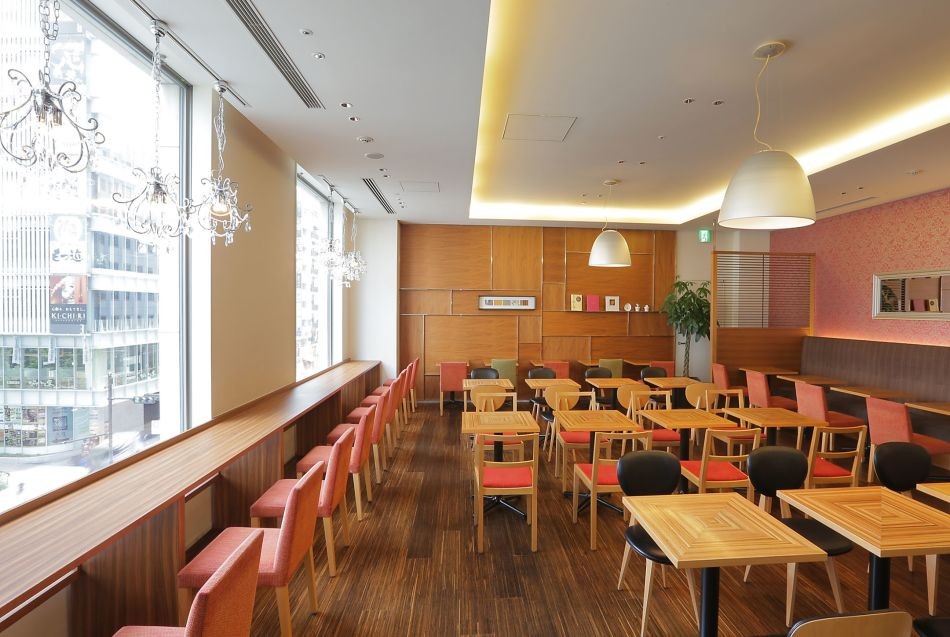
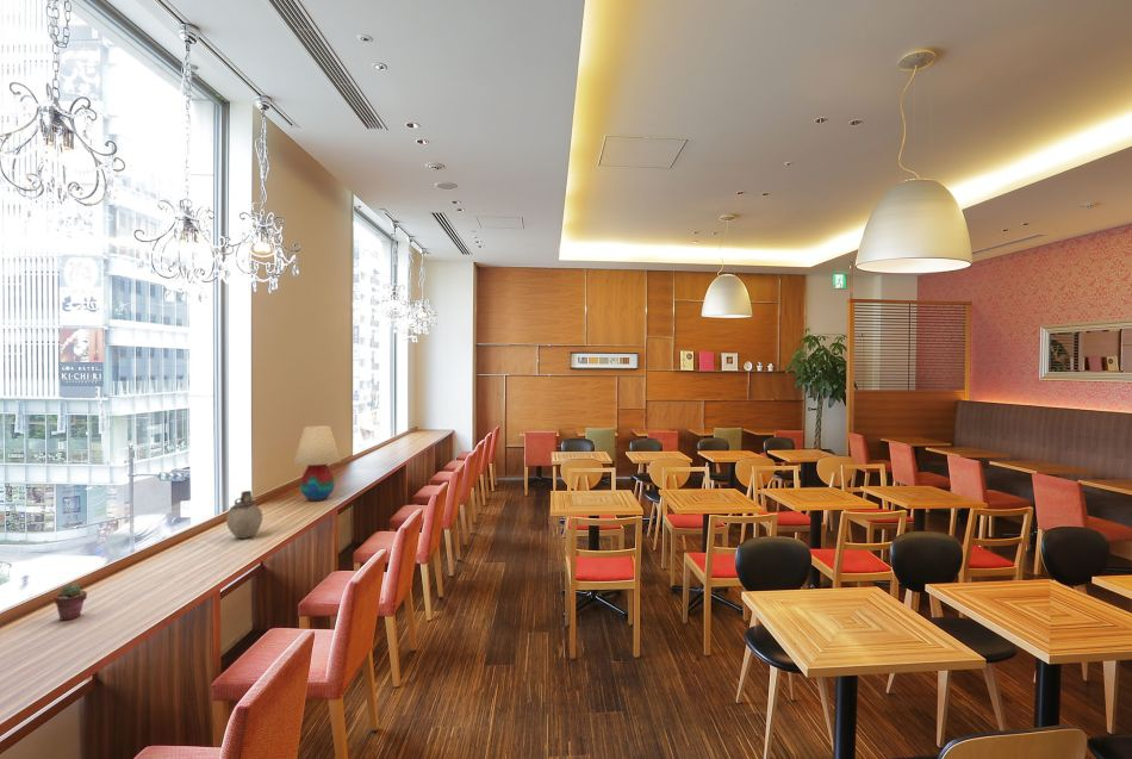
+ table lamp [292,425,342,502]
+ vase [225,490,263,540]
+ potted succulent [54,583,88,622]
